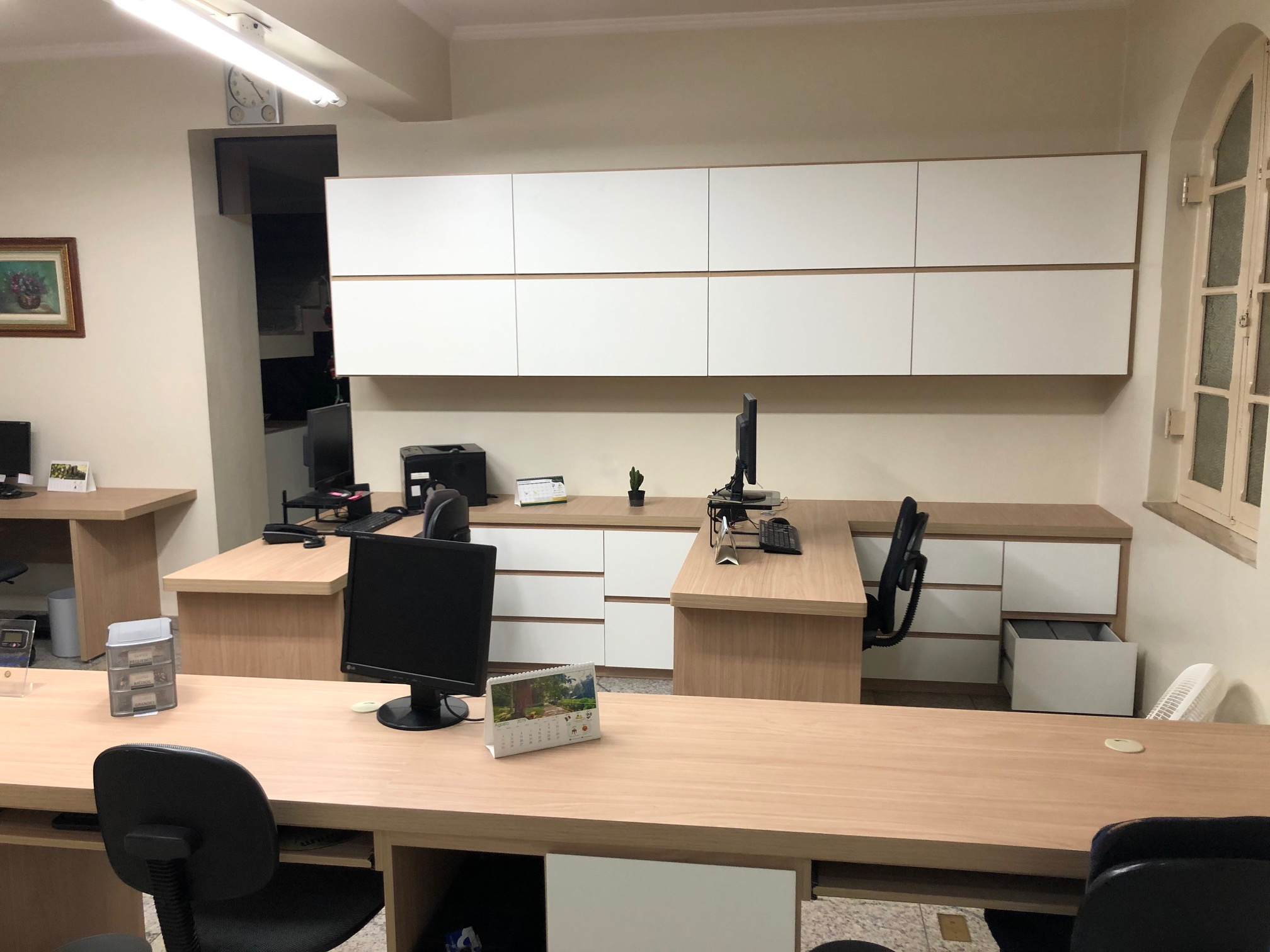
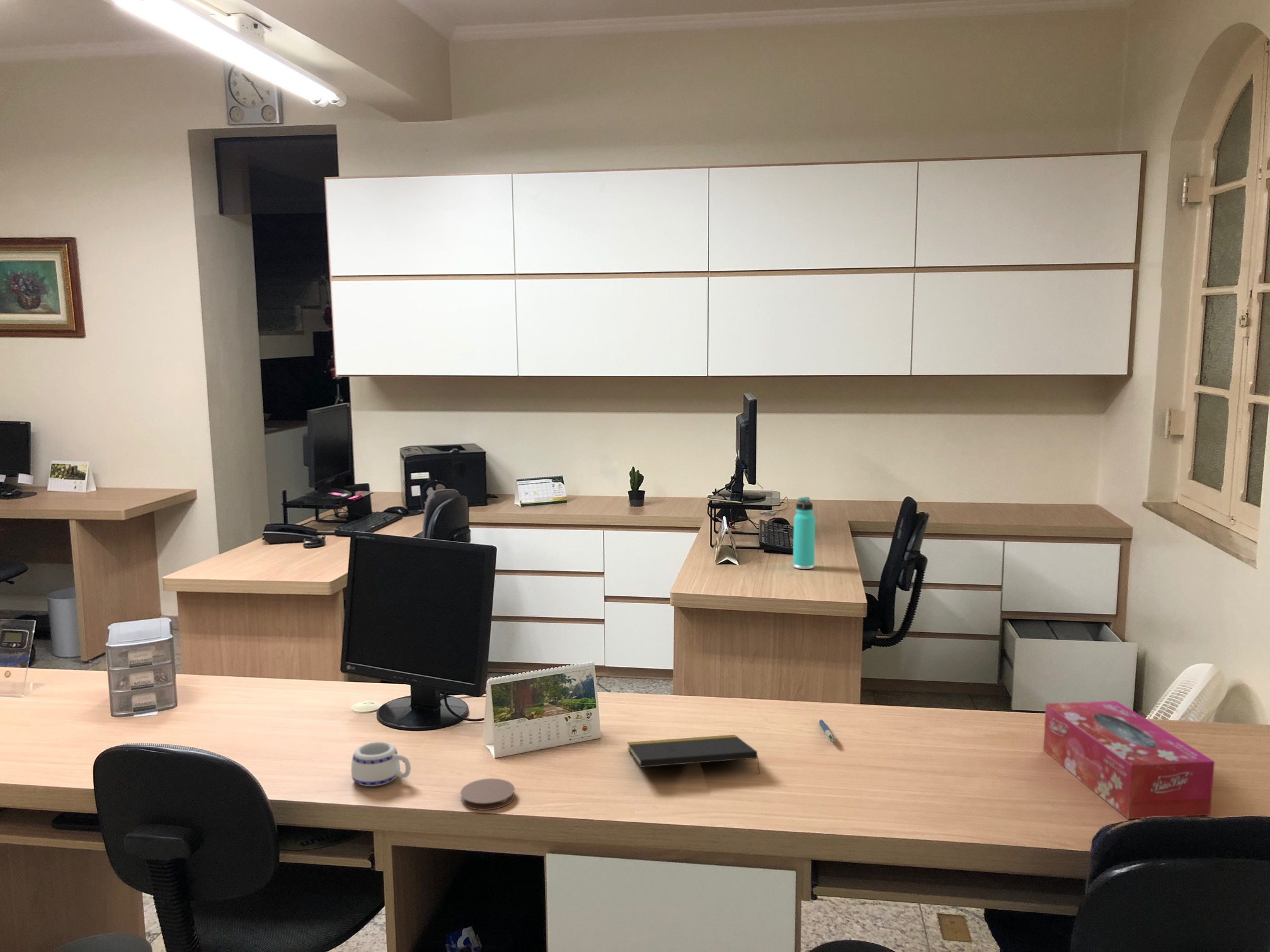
+ pen [819,719,836,743]
+ coaster [460,778,515,811]
+ tissue box [1043,700,1215,820]
+ mug [350,741,411,787]
+ thermos bottle [792,496,816,570]
+ notepad [627,734,761,774]
